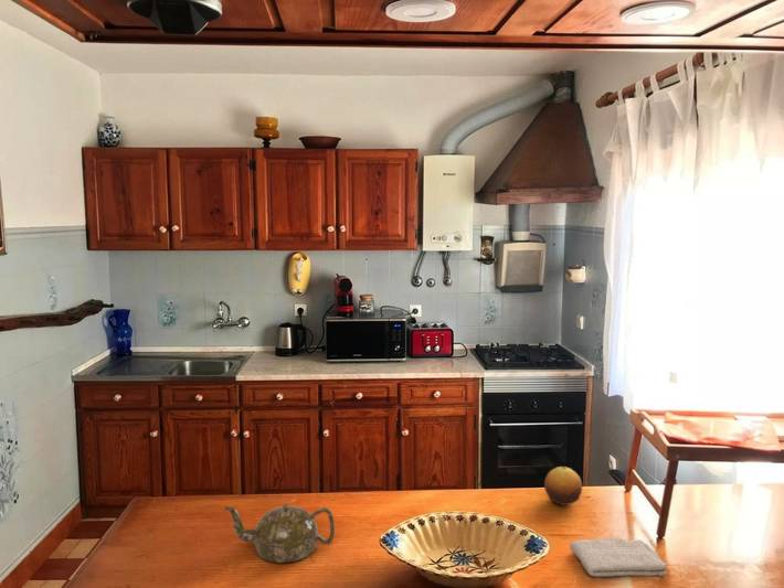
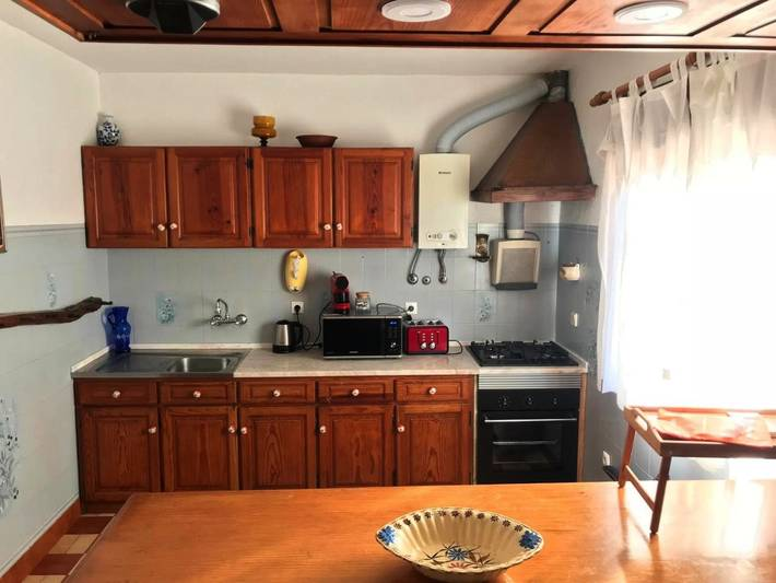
- washcloth [569,536,668,578]
- fruit [543,466,583,506]
- teapot [224,503,336,564]
